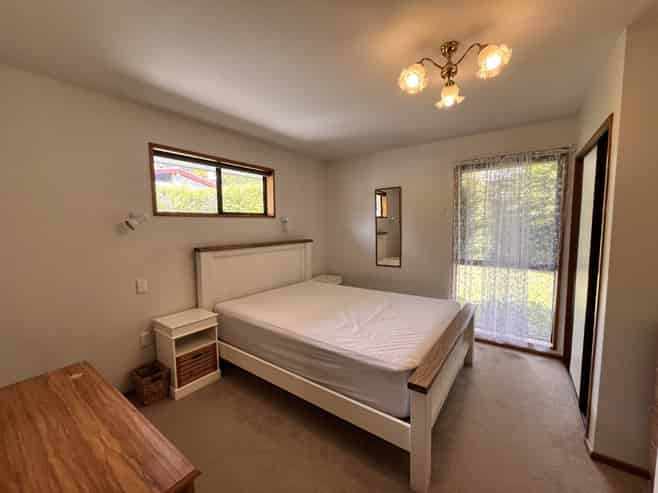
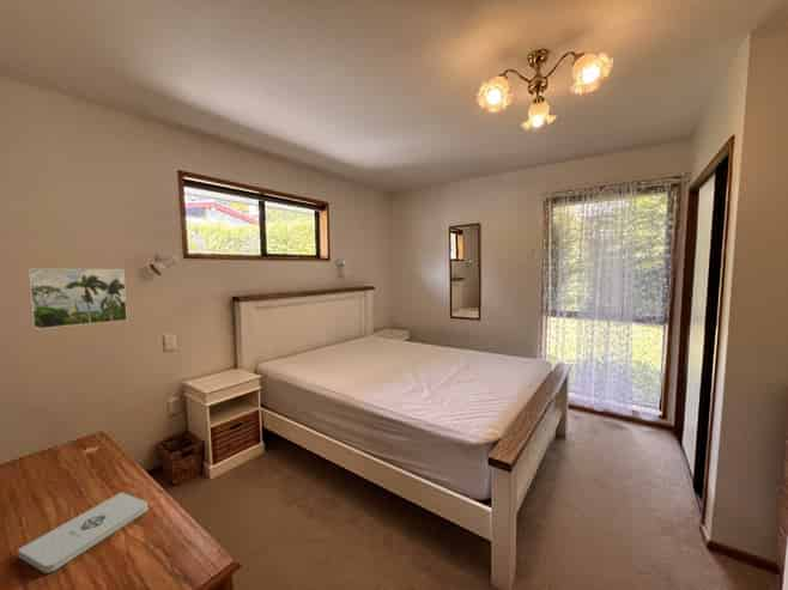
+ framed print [26,268,128,330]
+ notepad [17,491,150,574]
